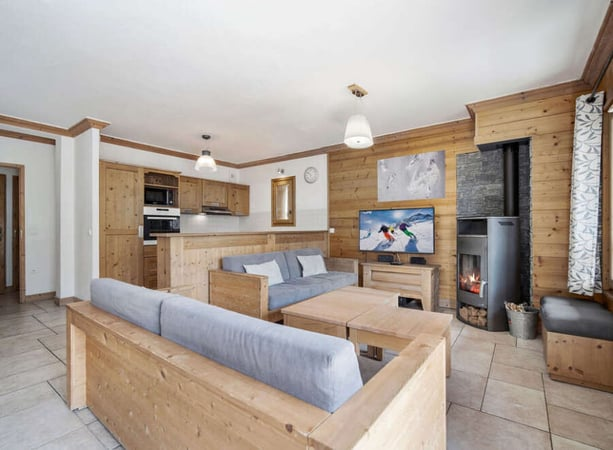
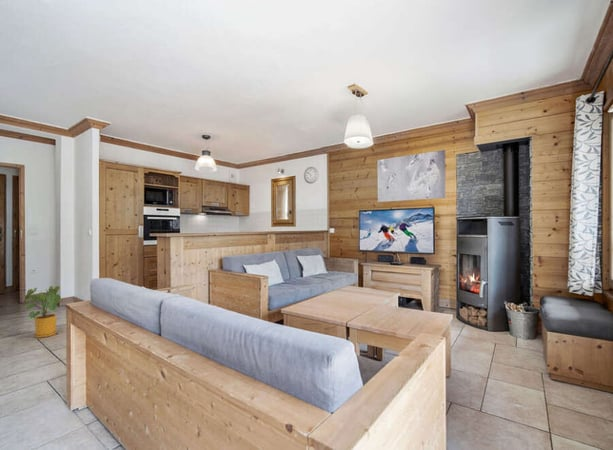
+ house plant [24,285,66,339]
